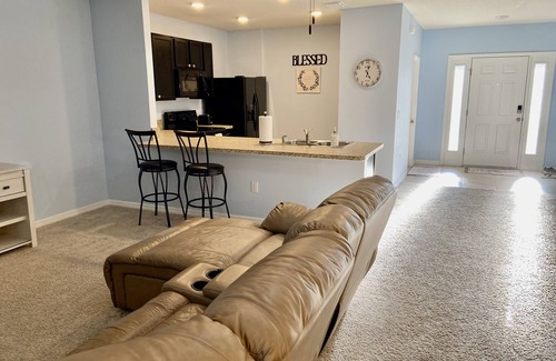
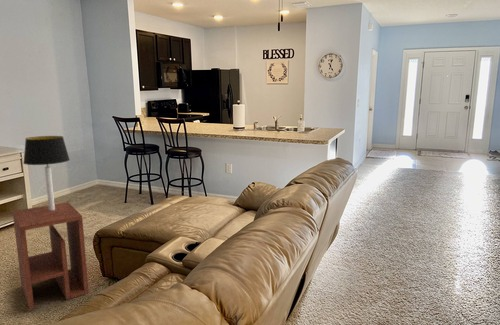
+ side table [12,201,90,312]
+ table lamp [22,135,71,210]
